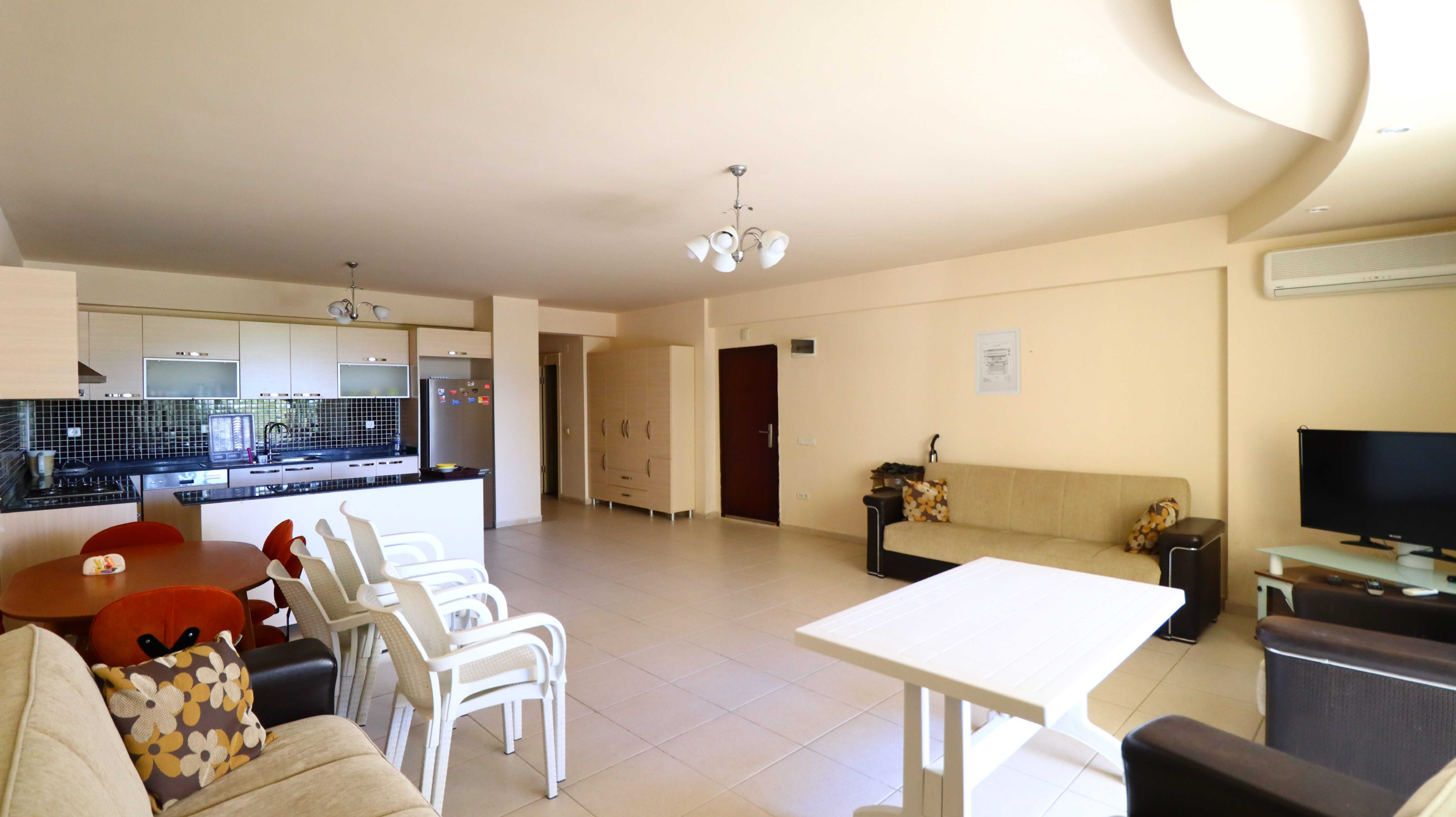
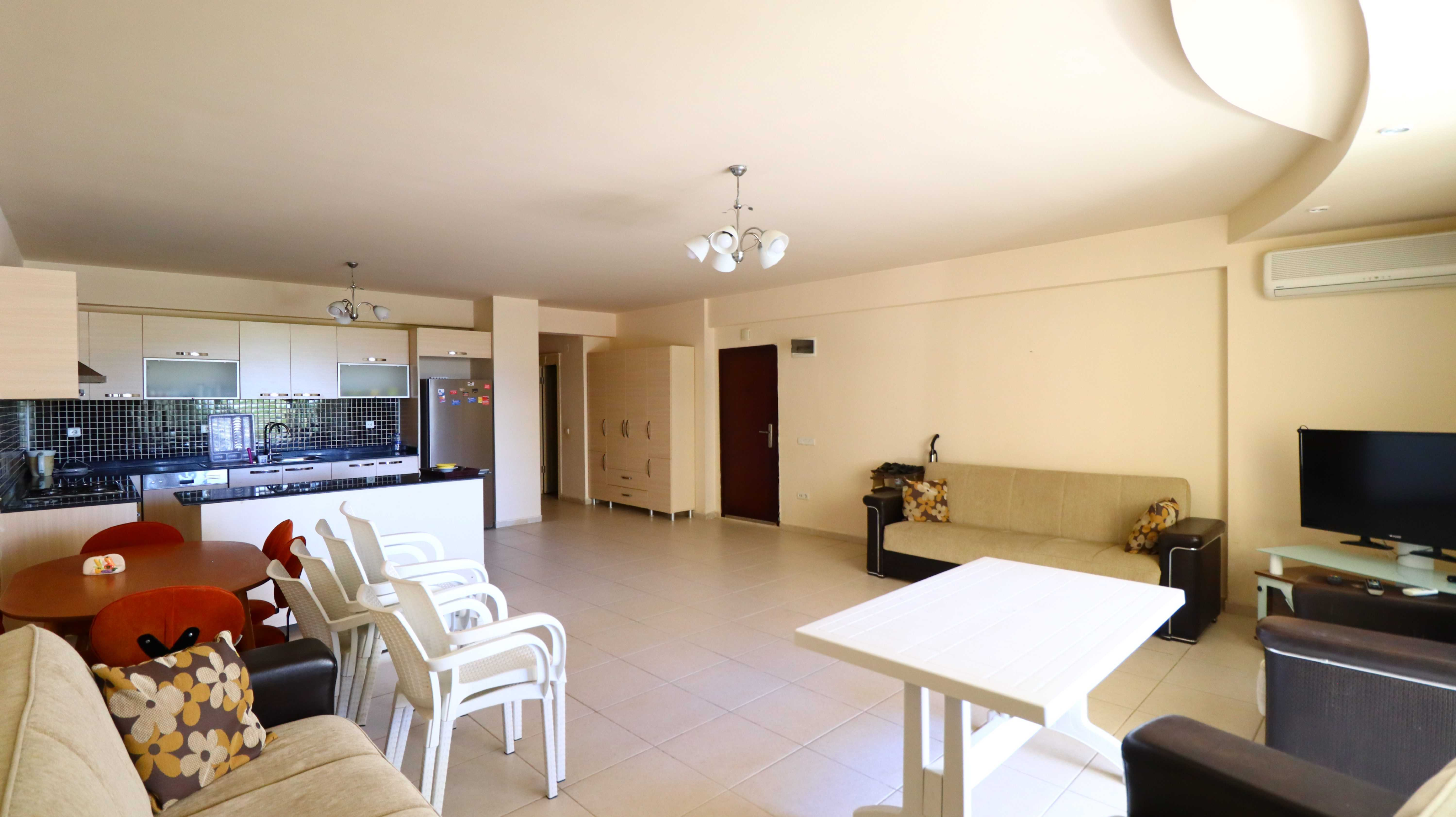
- wall art [974,327,1022,396]
